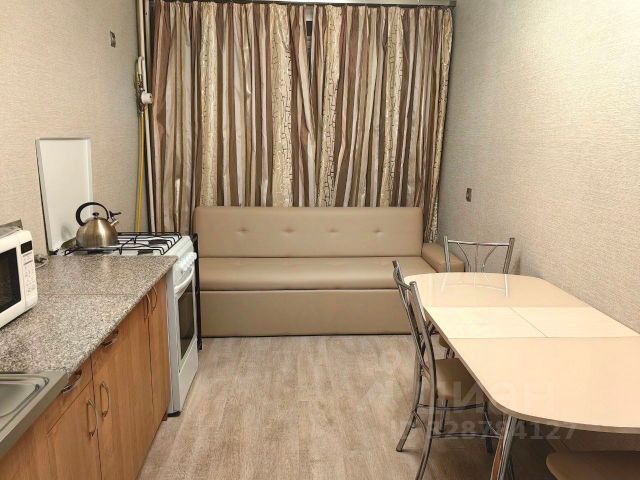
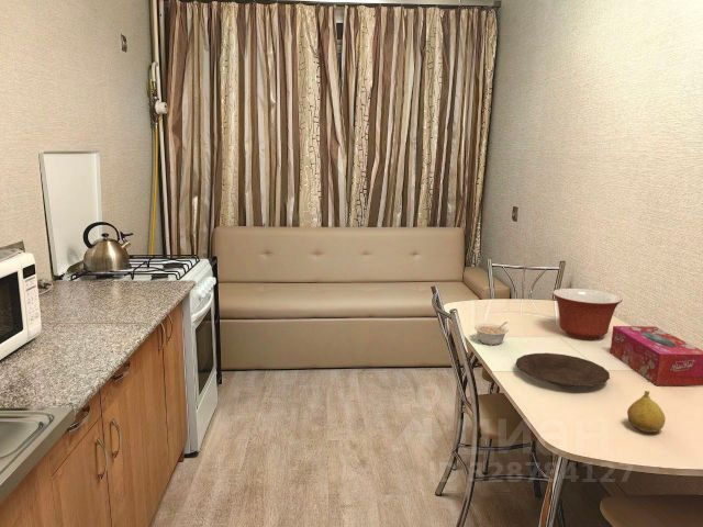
+ mixing bowl [551,288,624,340]
+ legume [473,321,510,346]
+ fruit [626,390,667,434]
+ tissue box [610,325,703,386]
+ plate [514,352,611,388]
